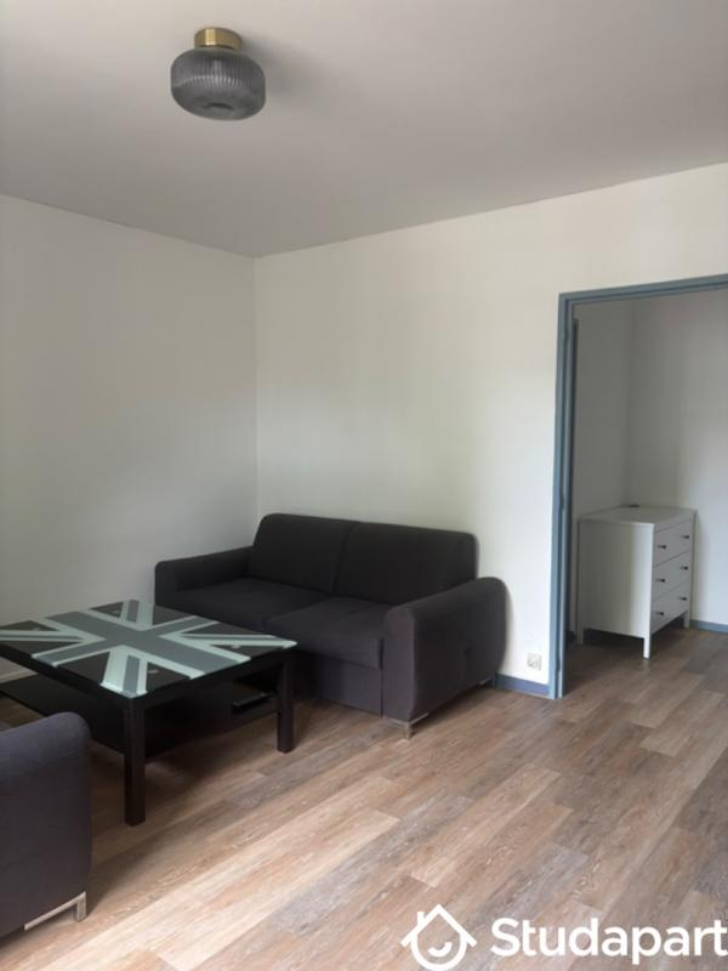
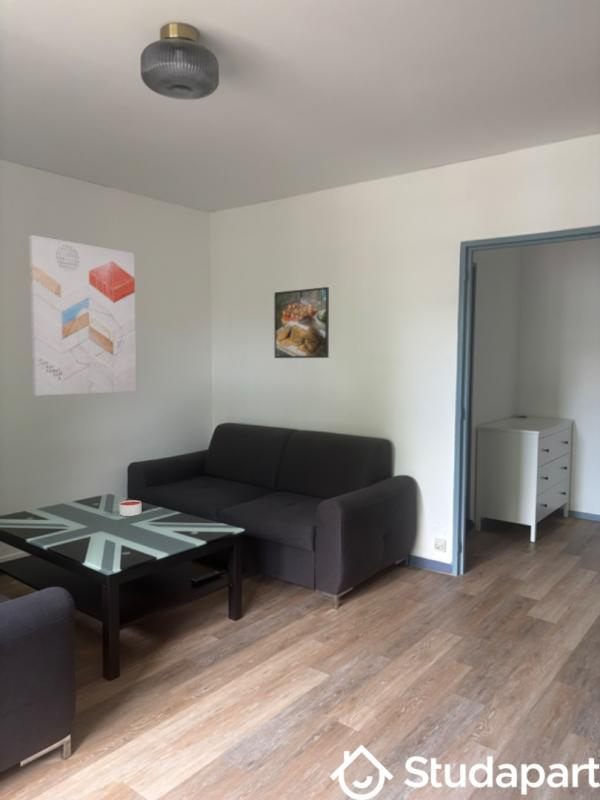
+ candle [118,499,142,517]
+ wall art [28,234,137,397]
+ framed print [273,286,330,359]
